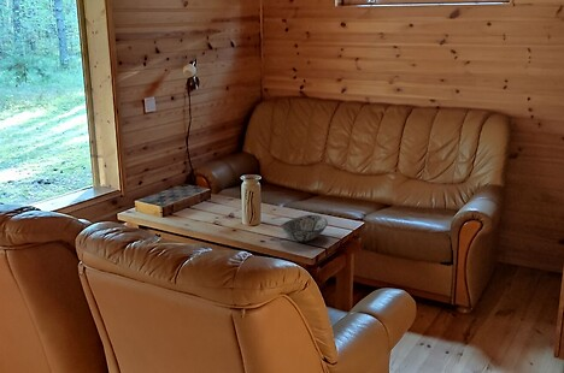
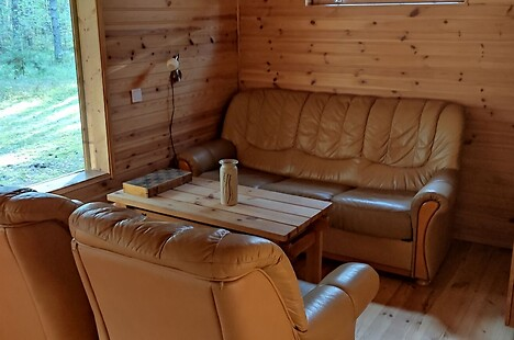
- decorative bowl [280,214,329,242]
